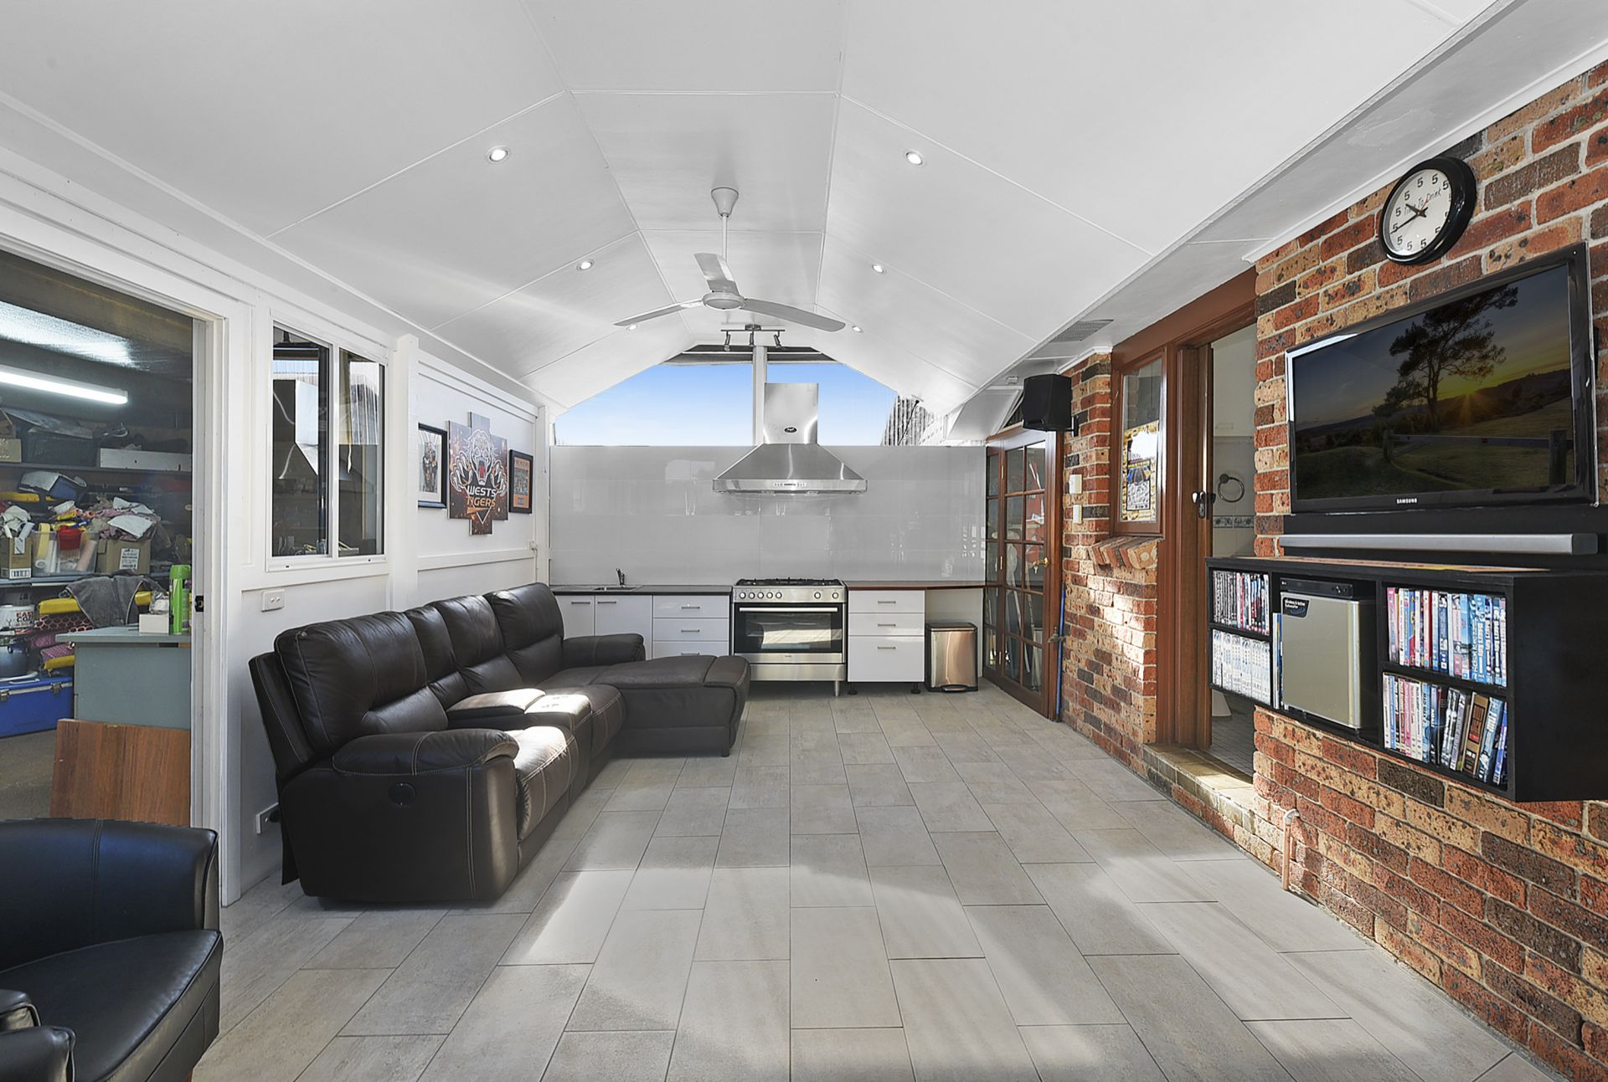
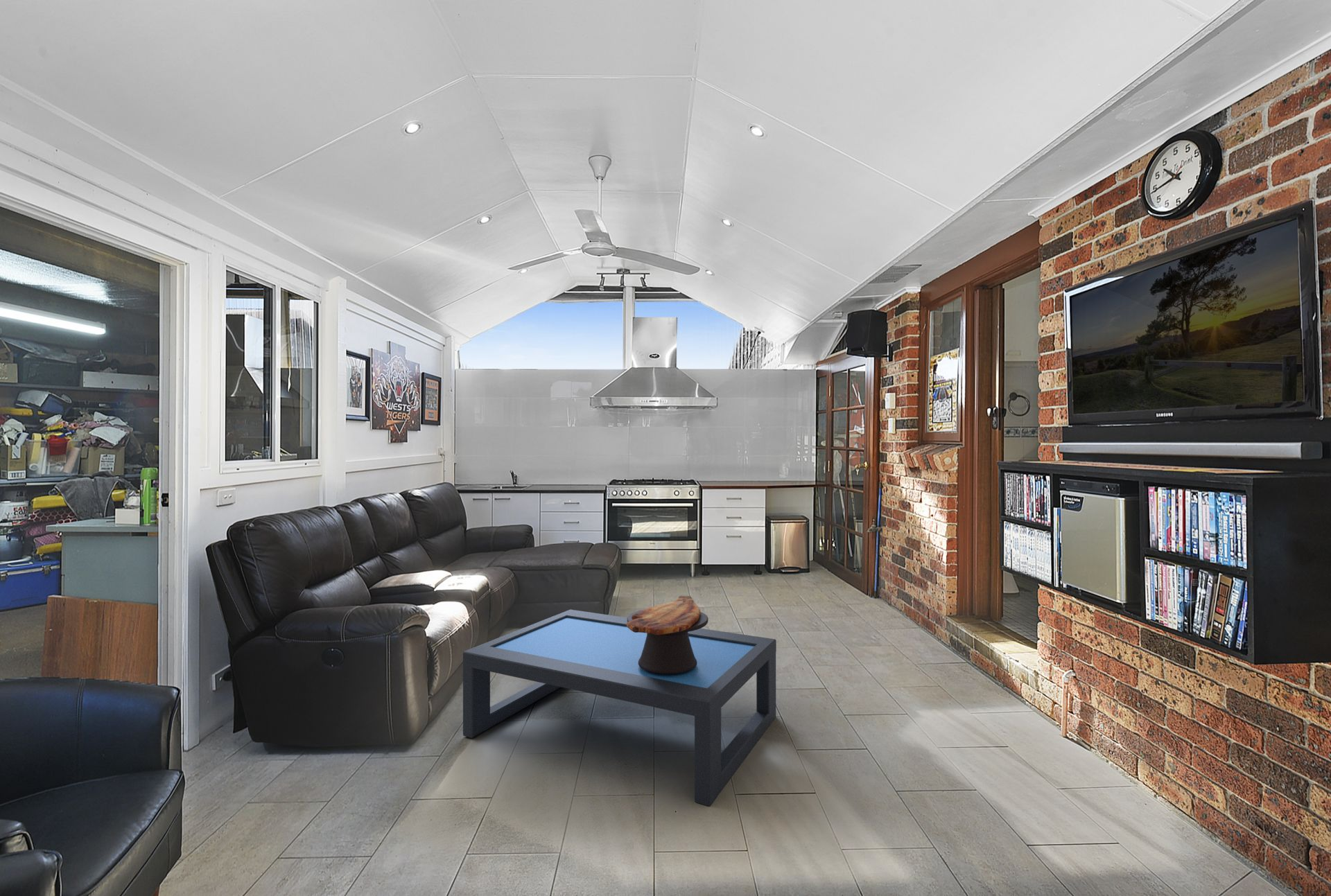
+ coffee table [462,609,777,807]
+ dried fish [627,595,709,674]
